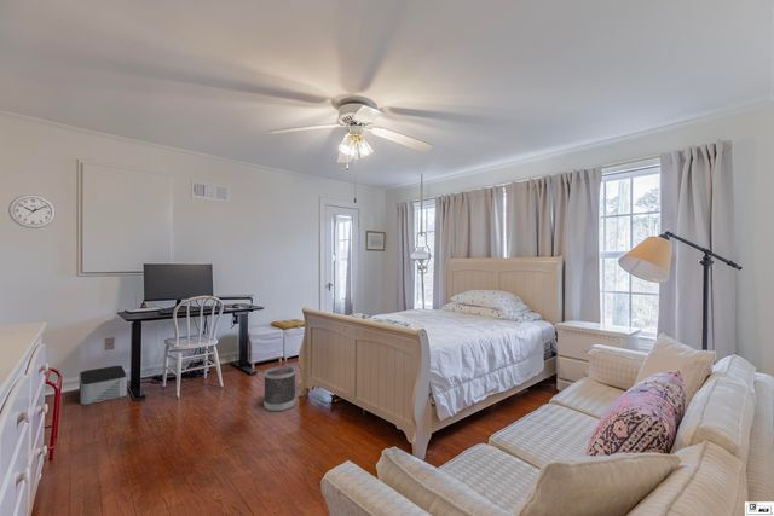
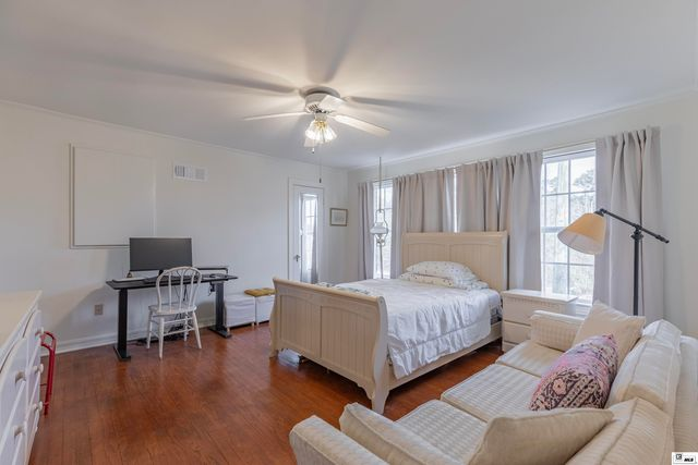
- wastebasket [262,365,296,412]
- storage bin [79,365,128,406]
- wall clock [7,193,57,230]
